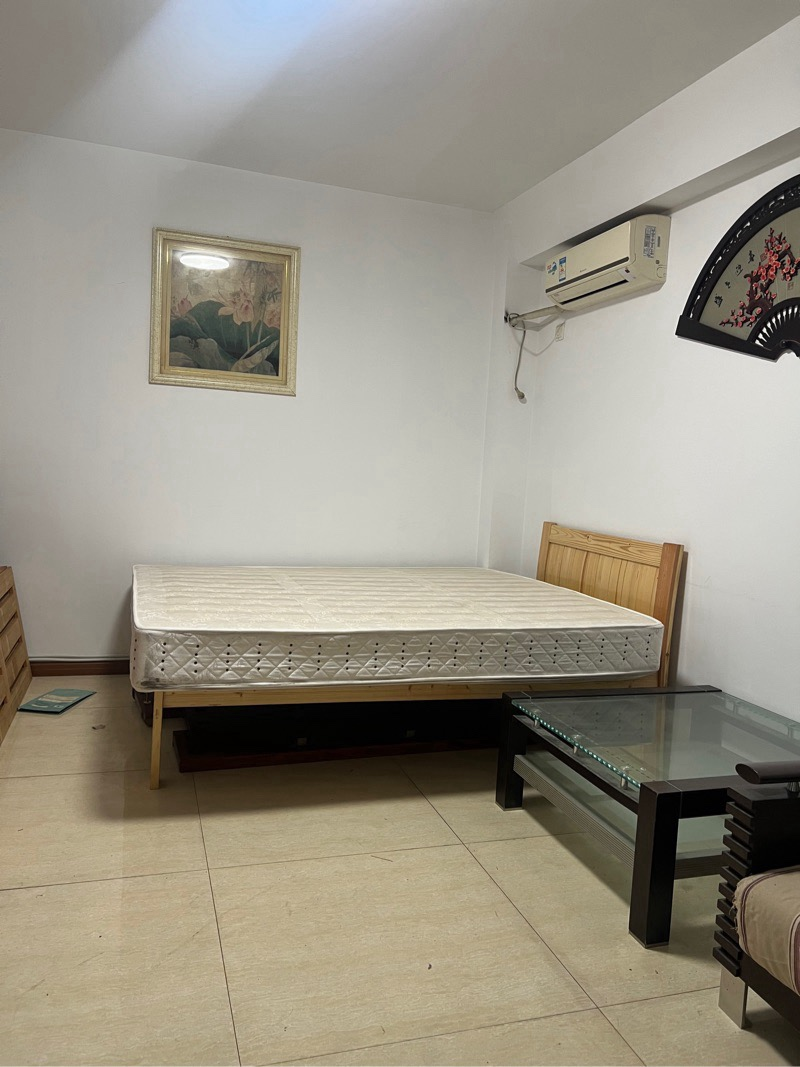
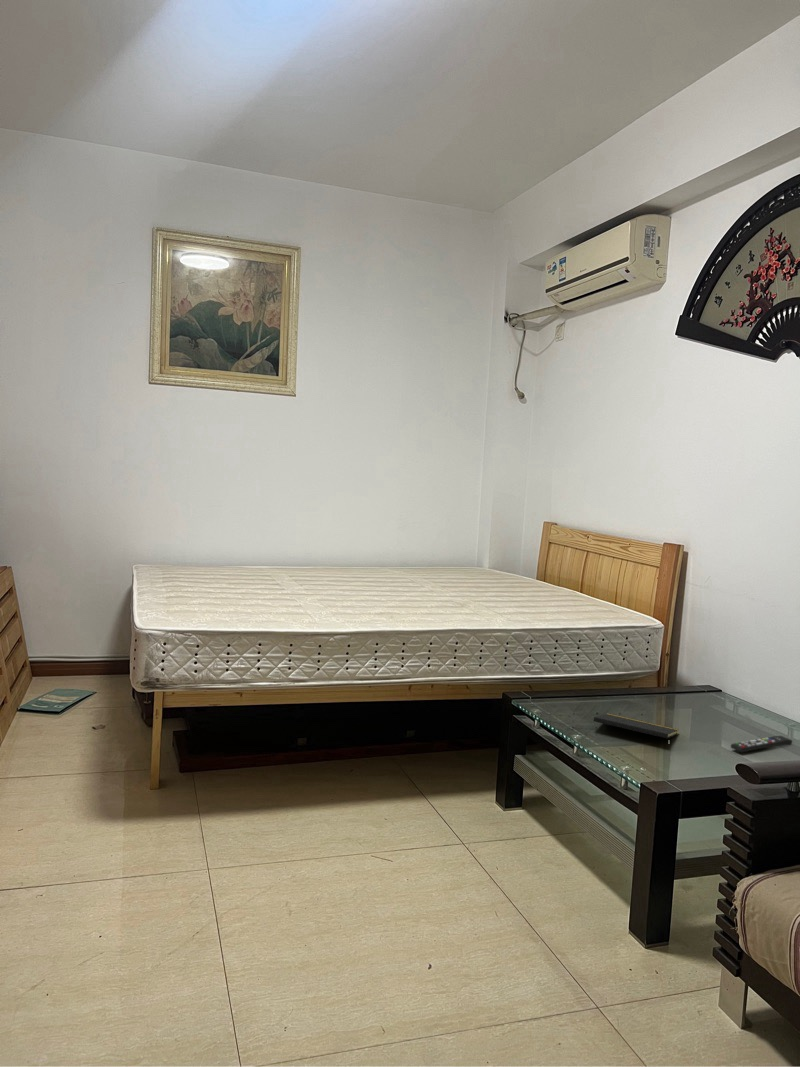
+ remote control [730,735,794,753]
+ notepad [593,713,680,749]
